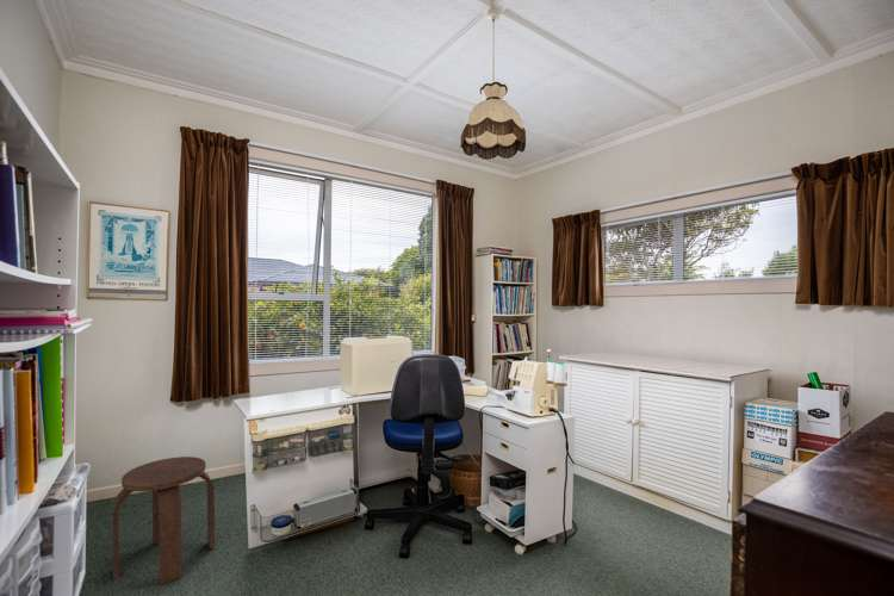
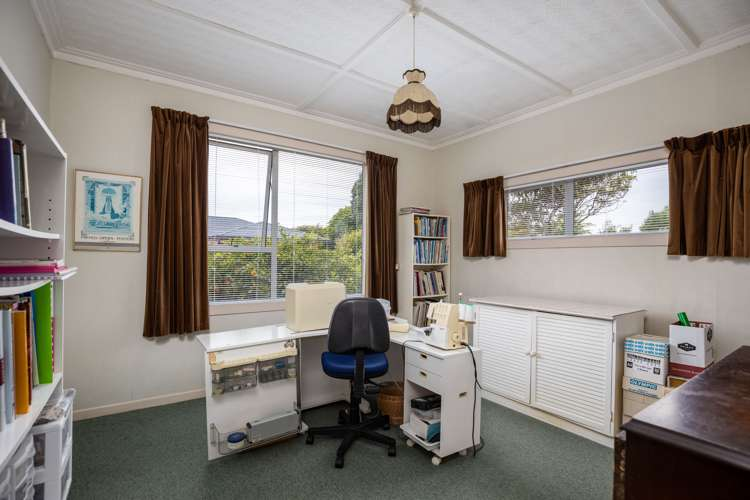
- stool [112,455,216,585]
